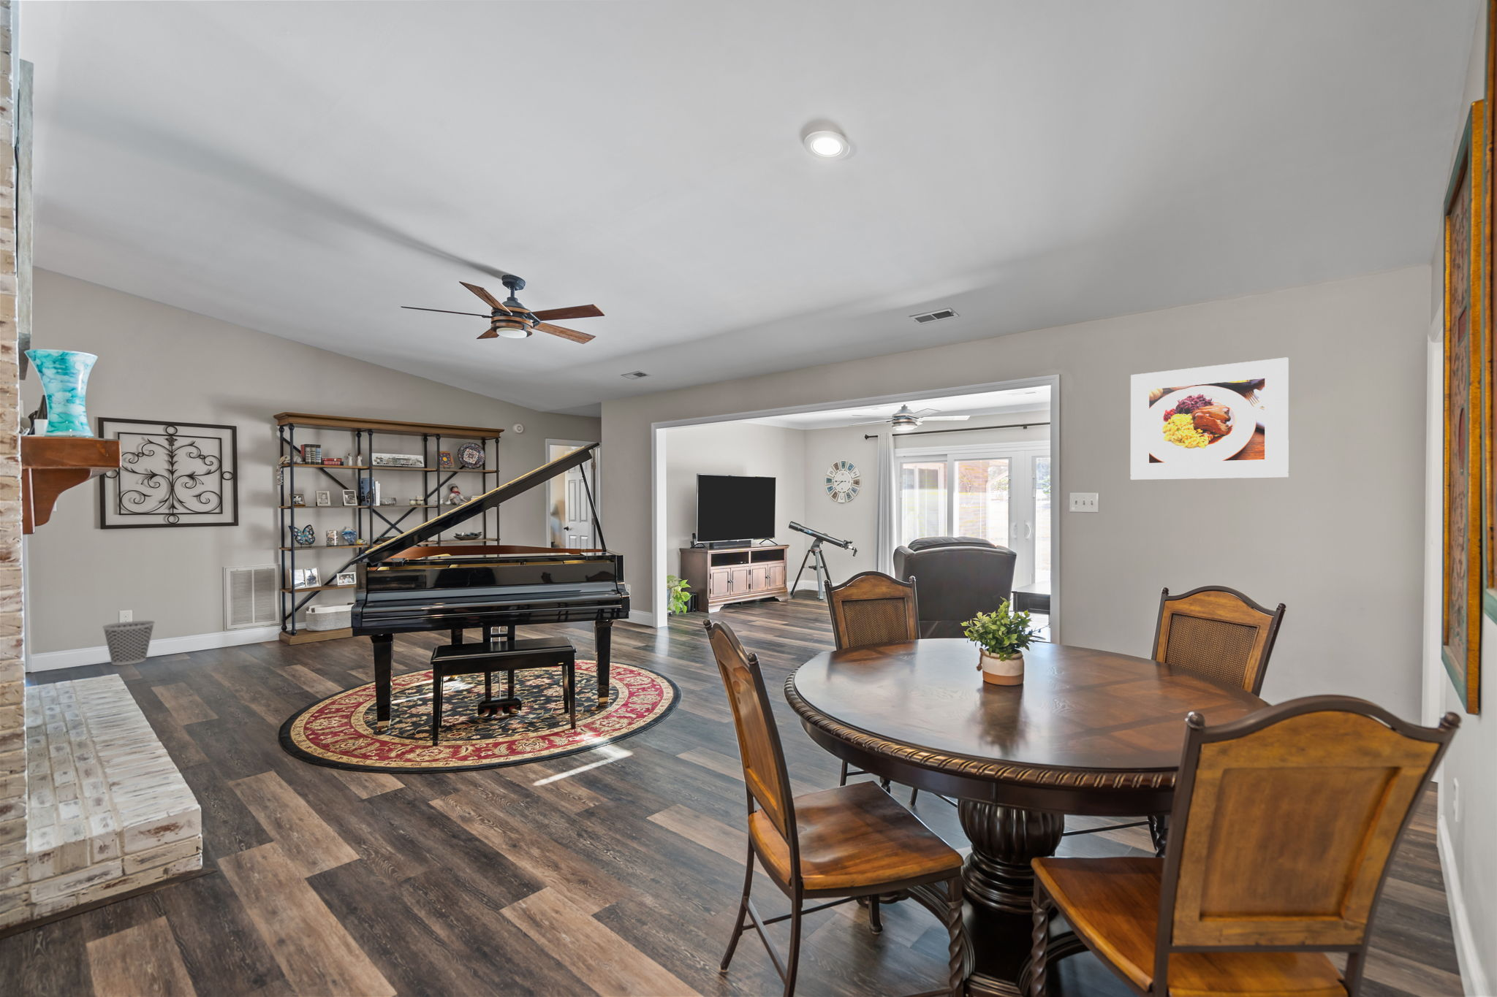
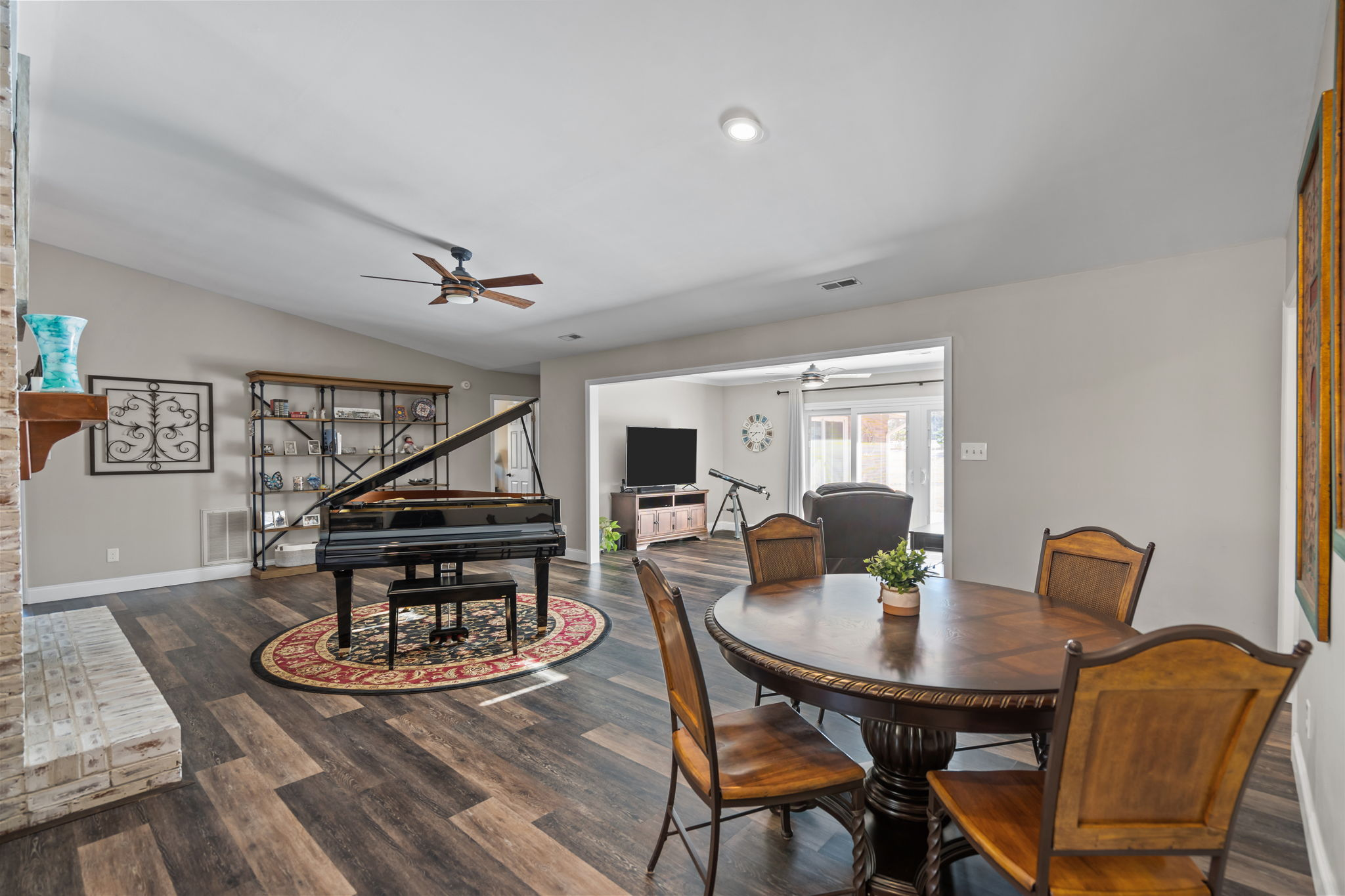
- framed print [1130,356,1289,481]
- wastebasket [101,620,156,667]
